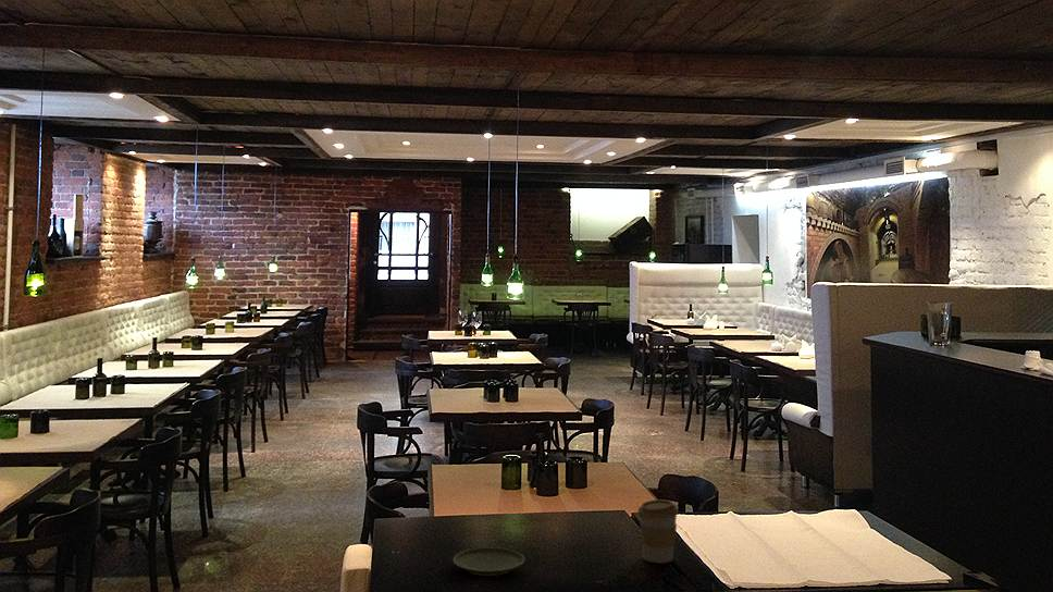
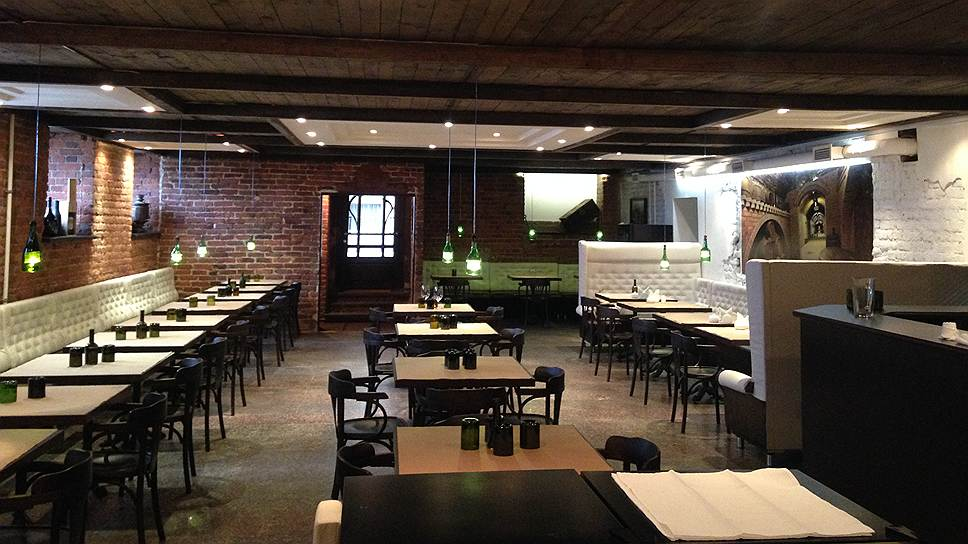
- coffee cup [636,498,679,564]
- plate [453,546,525,577]
